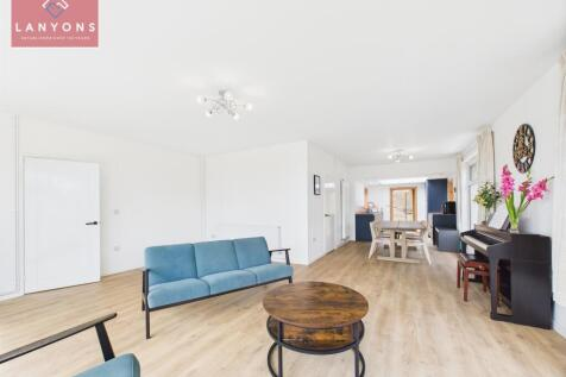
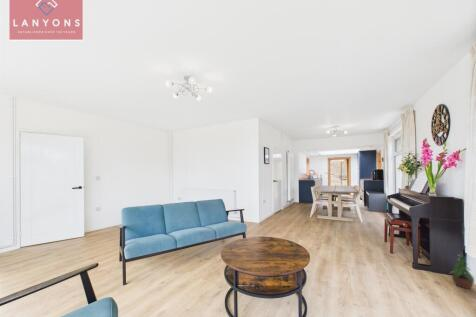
+ potted plant [449,252,475,290]
